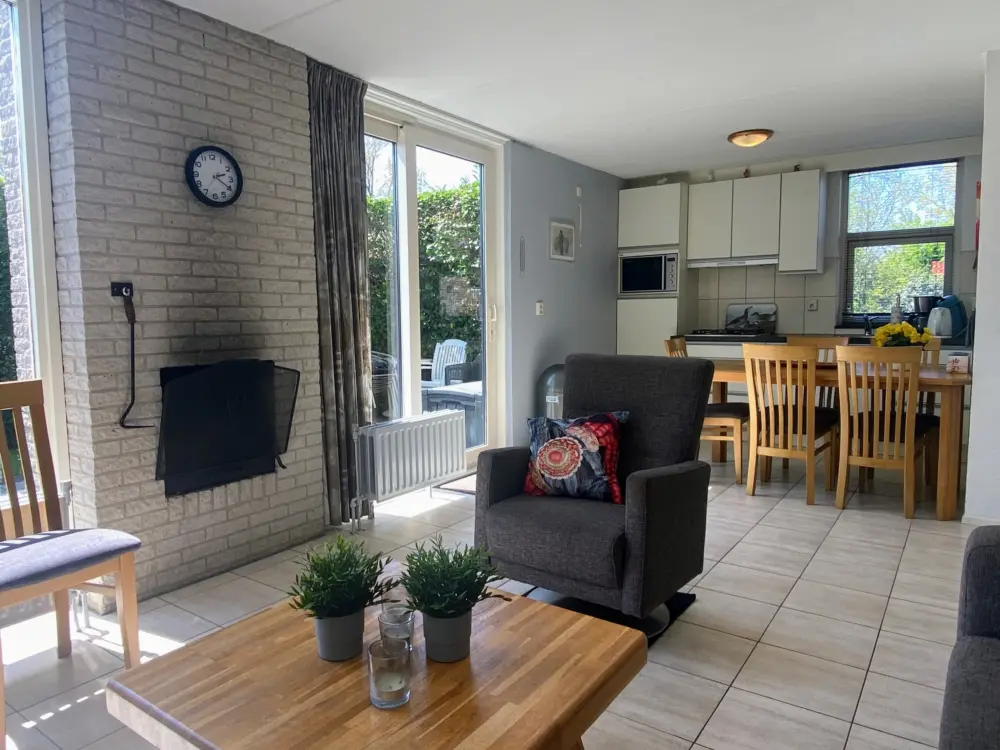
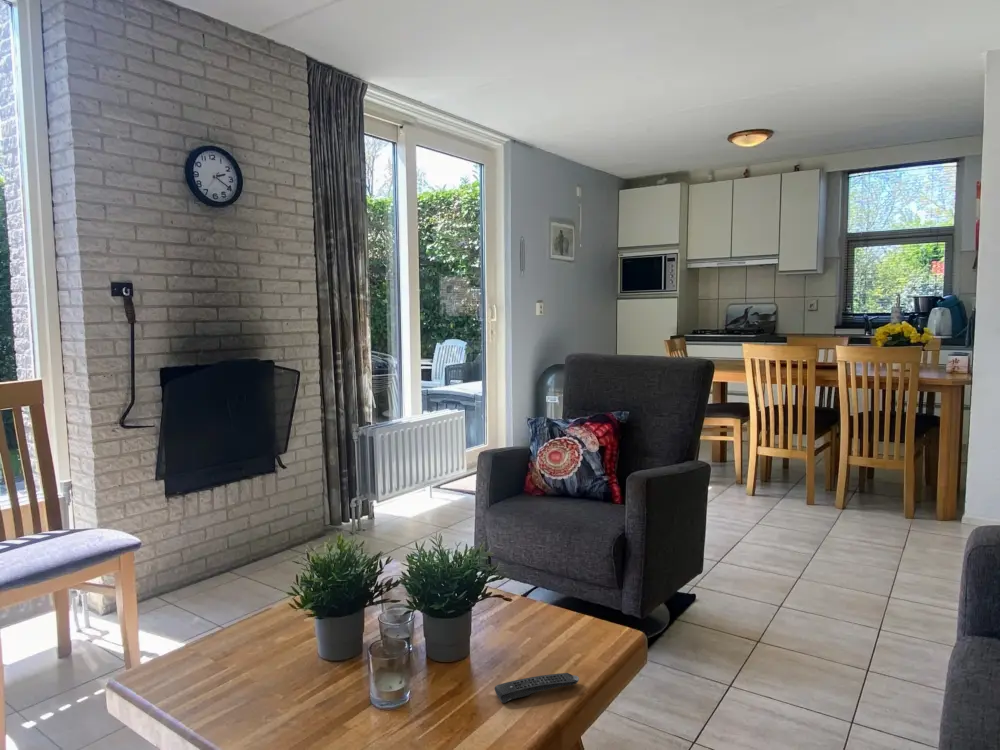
+ remote control [493,672,580,704]
